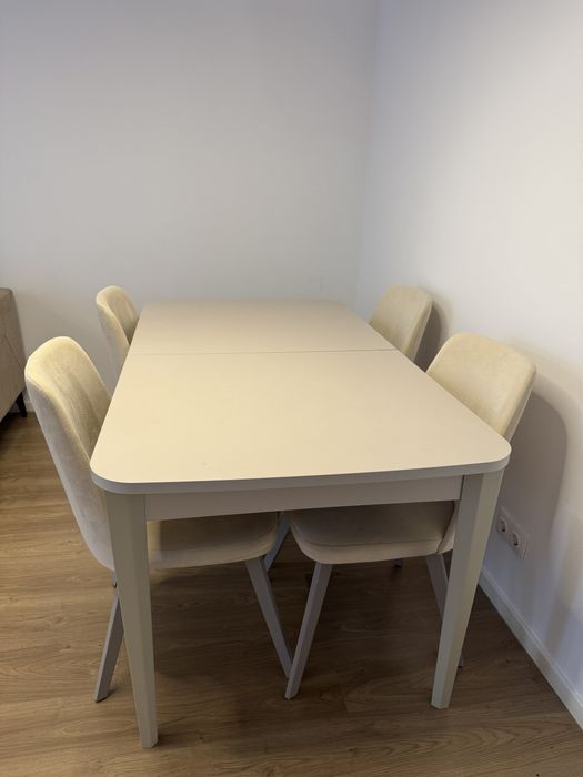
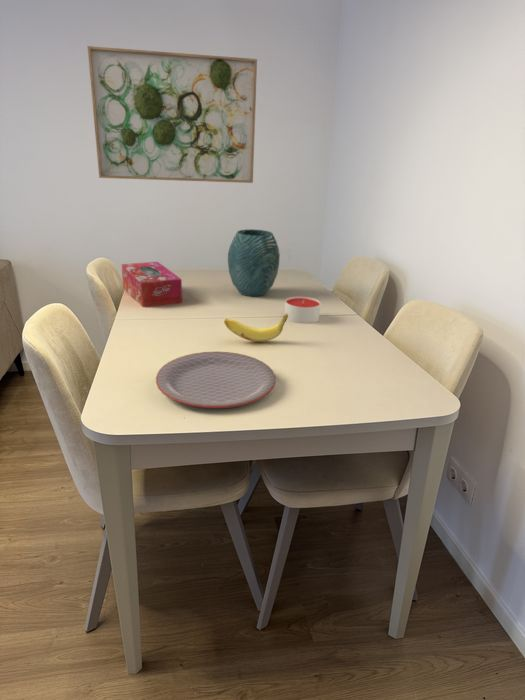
+ tissue box [120,261,183,308]
+ wall art [87,45,258,184]
+ plate [155,351,277,409]
+ vase [227,228,281,297]
+ candle [284,295,321,324]
+ banana [223,313,288,343]
